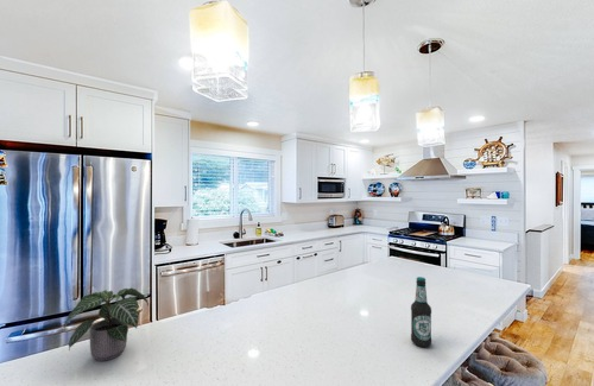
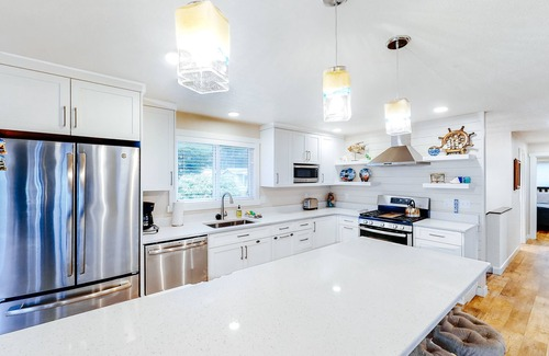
- potted plant [63,286,150,362]
- bottle [410,276,432,348]
